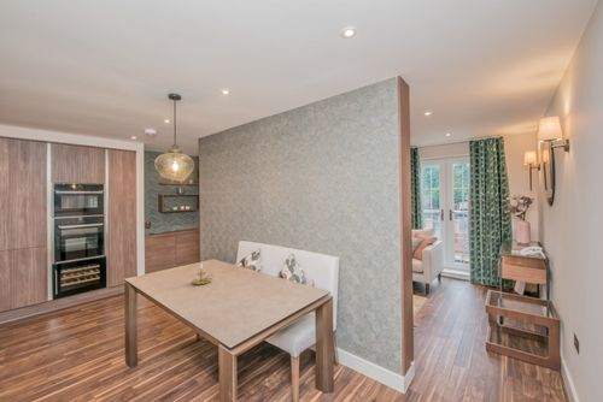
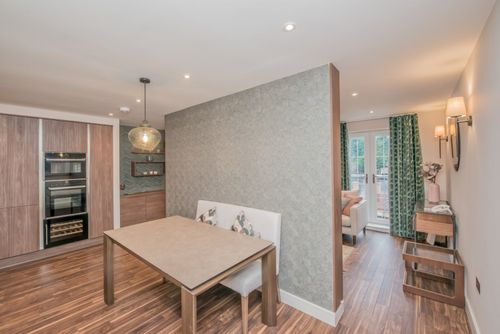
- candle holder [191,265,212,286]
